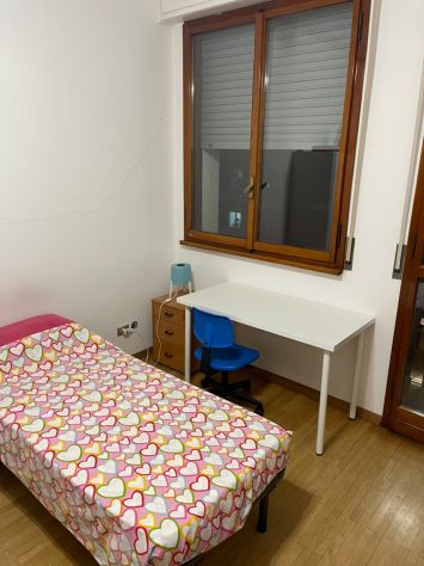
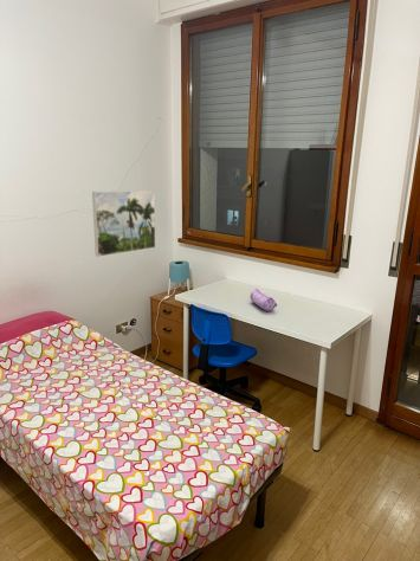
+ pencil case [248,288,278,312]
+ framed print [91,189,156,258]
